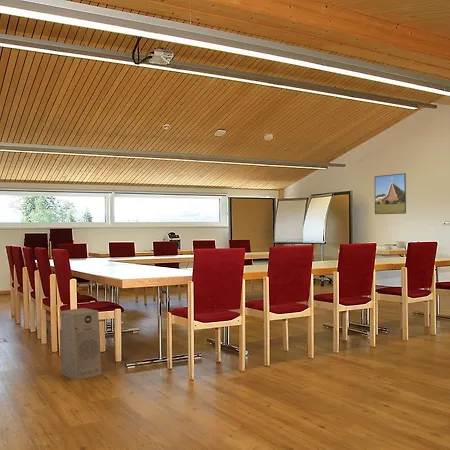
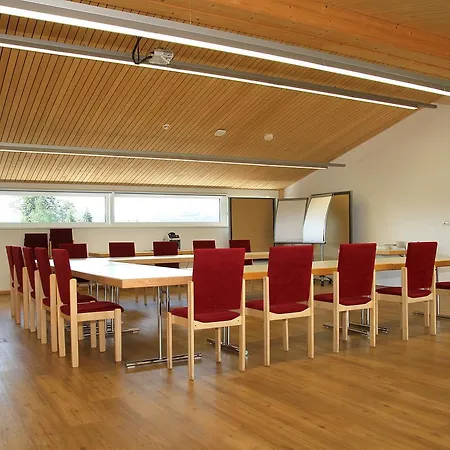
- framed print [374,172,407,215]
- air purifier [59,307,103,381]
